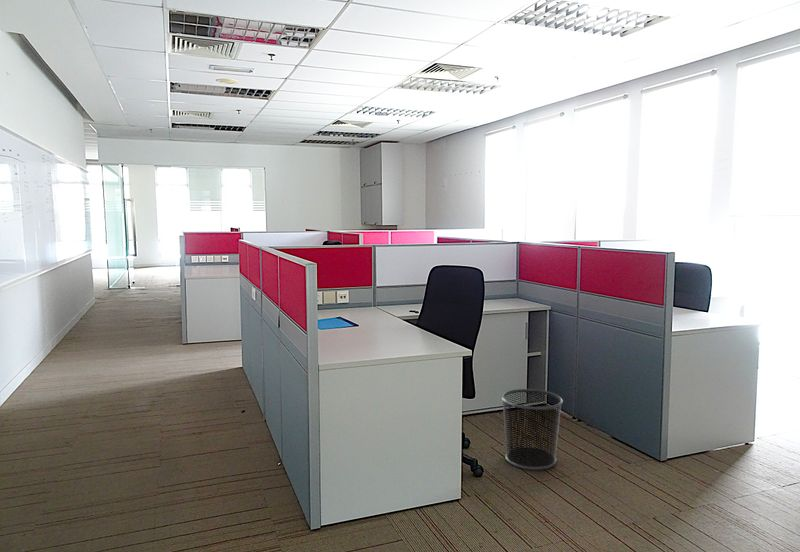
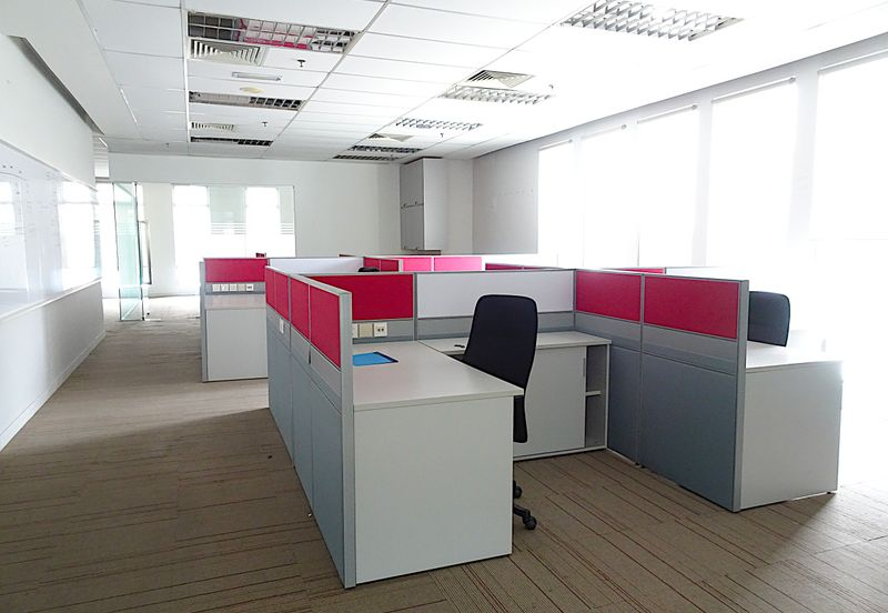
- waste bin [500,388,564,471]
